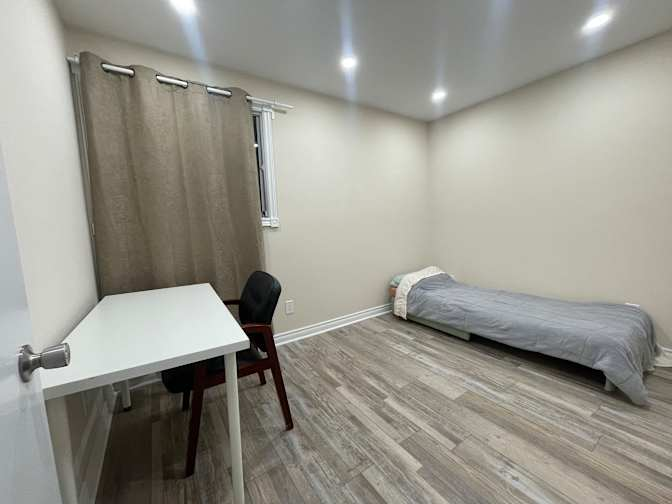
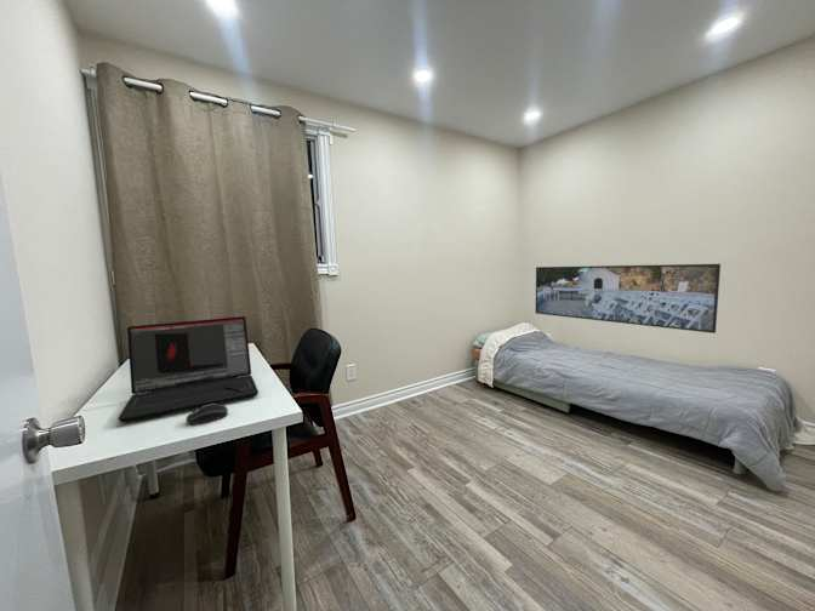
+ computer mouse [184,404,229,426]
+ laptop [116,315,260,423]
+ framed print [535,263,722,335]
